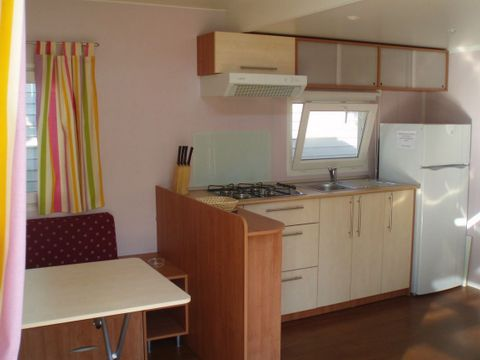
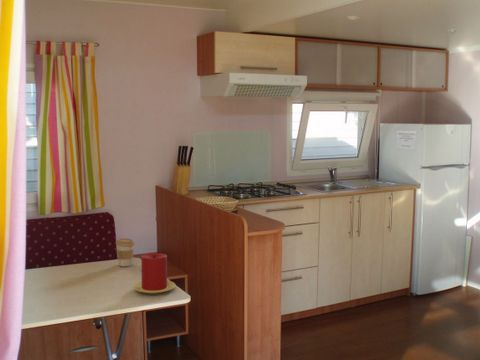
+ candle [132,252,177,295]
+ coffee cup [115,237,136,267]
